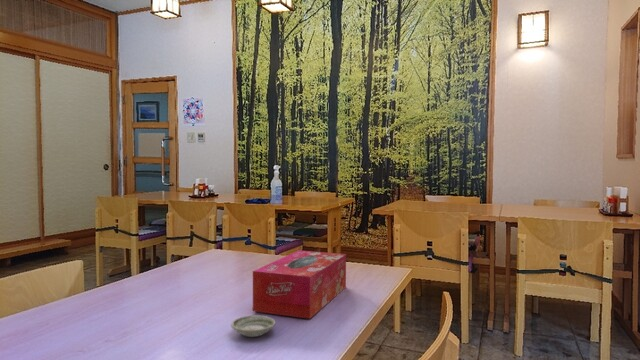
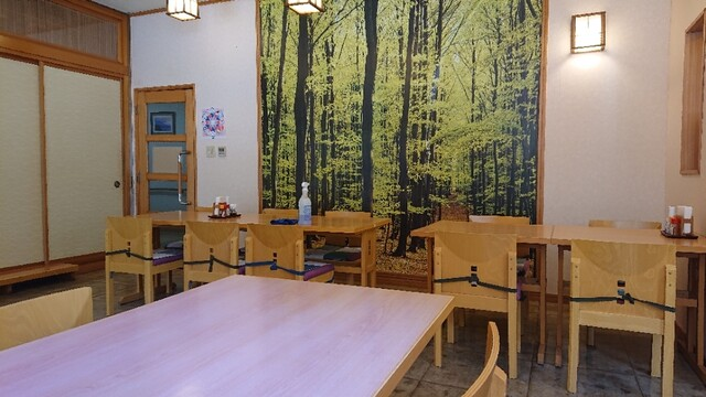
- saucer [230,314,277,338]
- tissue box [252,249,347,320]
